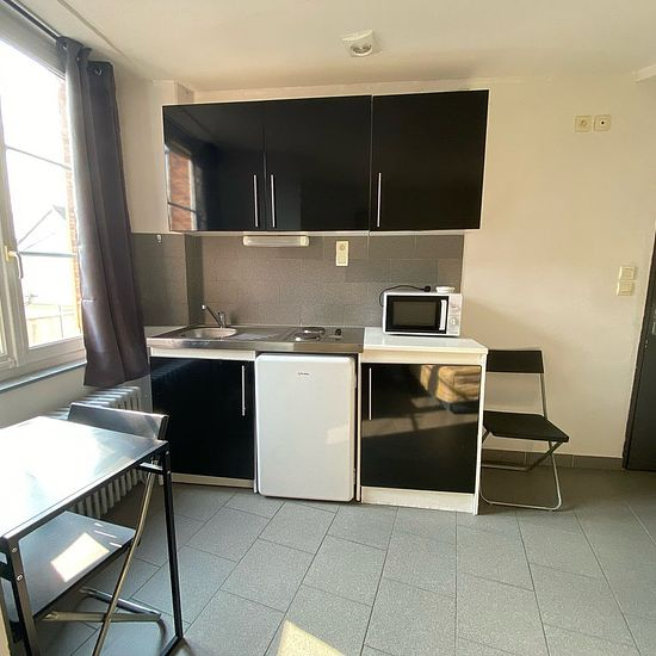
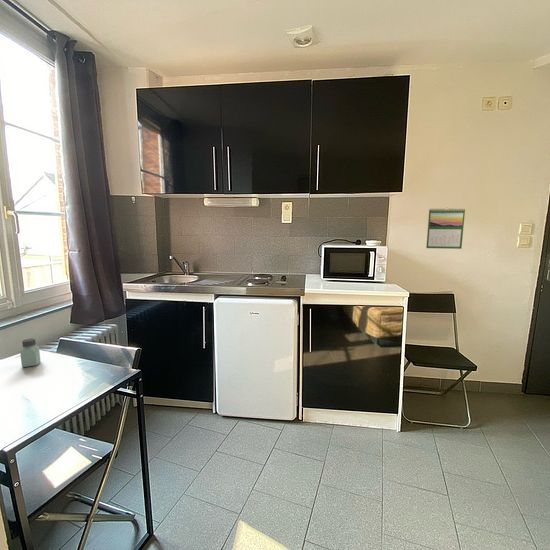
+ calendar [425,207,466,250]
+ saltshaker [20,337,41,368]
